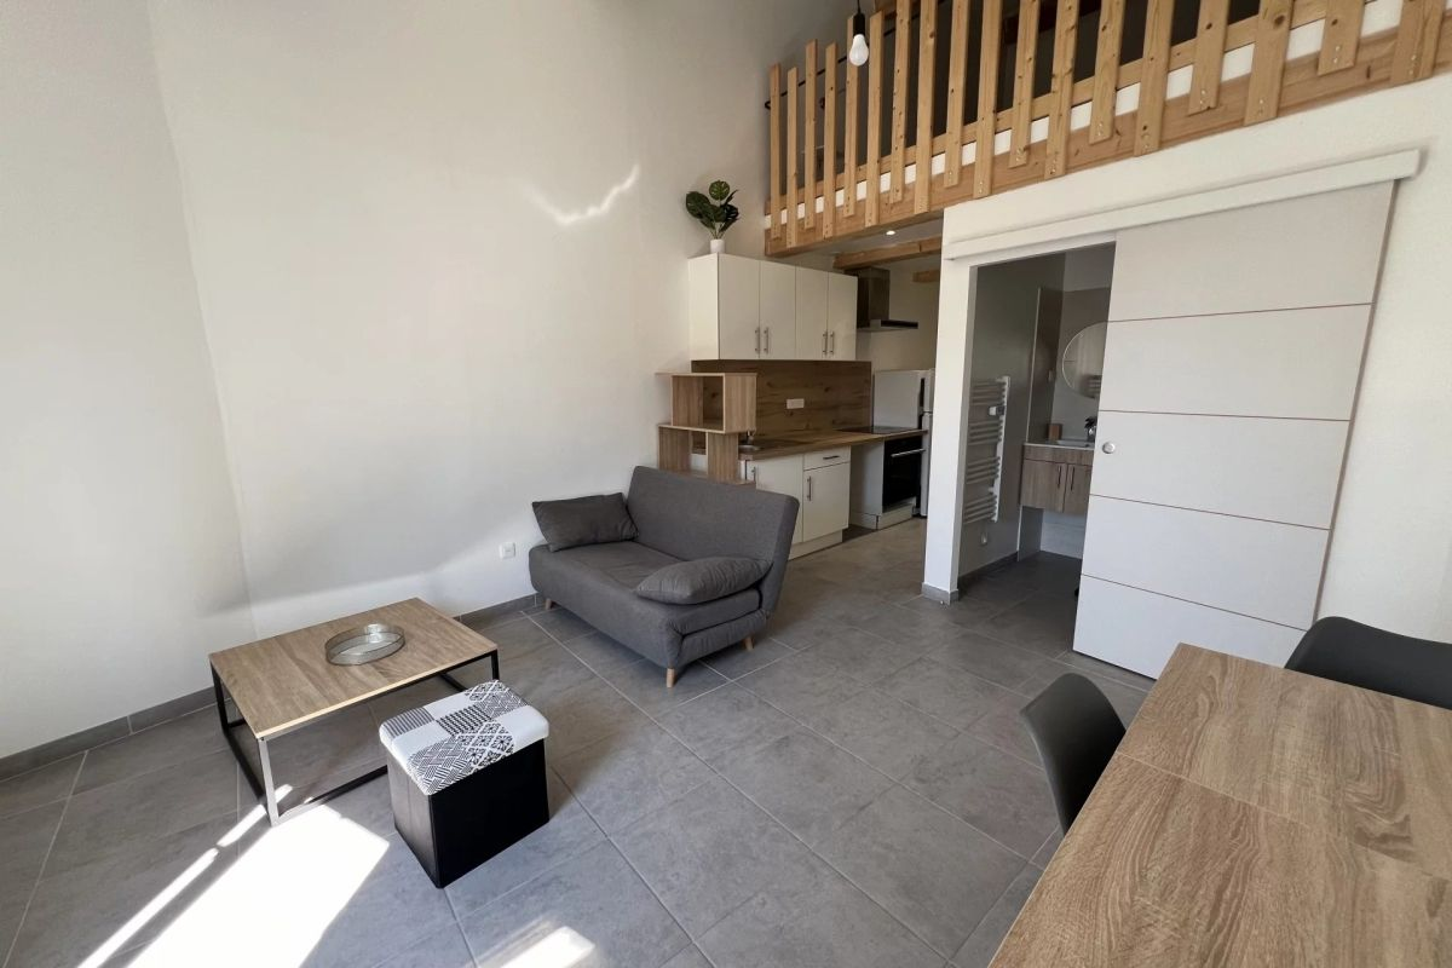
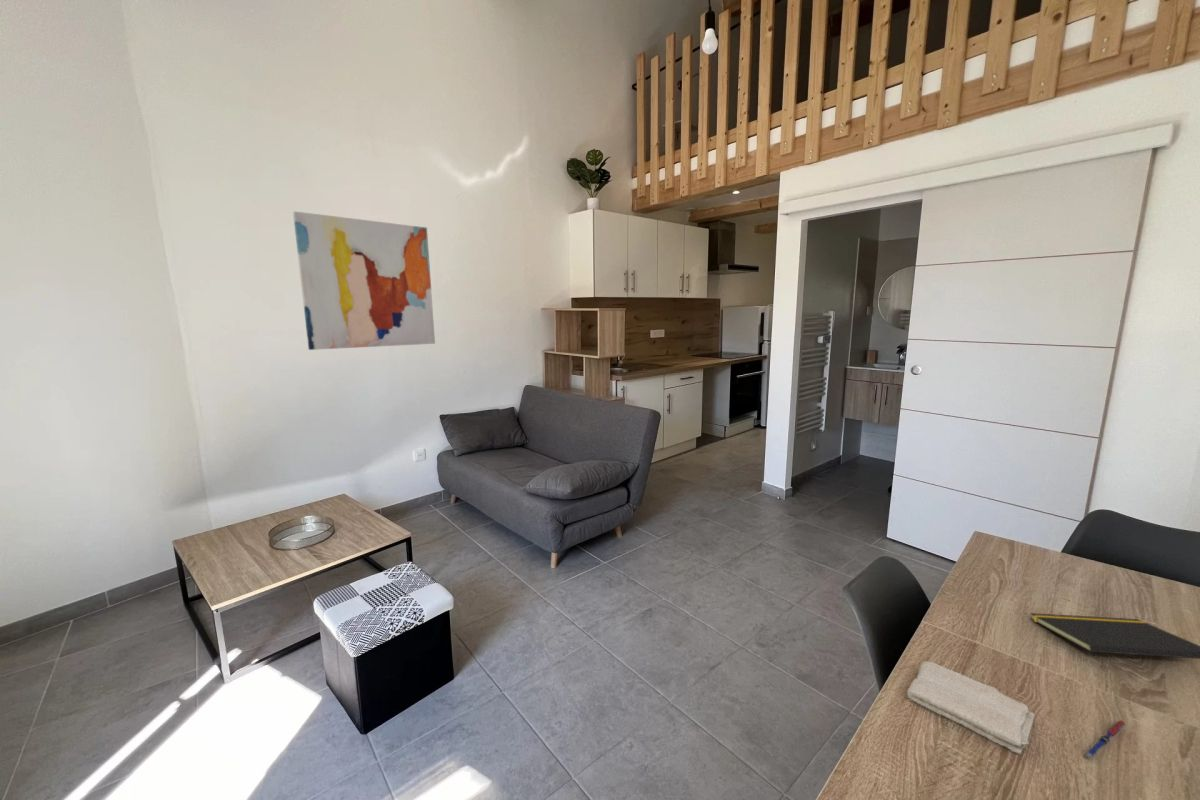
+ pen [1081,719,1128,761]
+ washcloth [906,661,1036,755]
+ wall art [292,210,436,351]
+ notepad [1029,612,1200,660]
